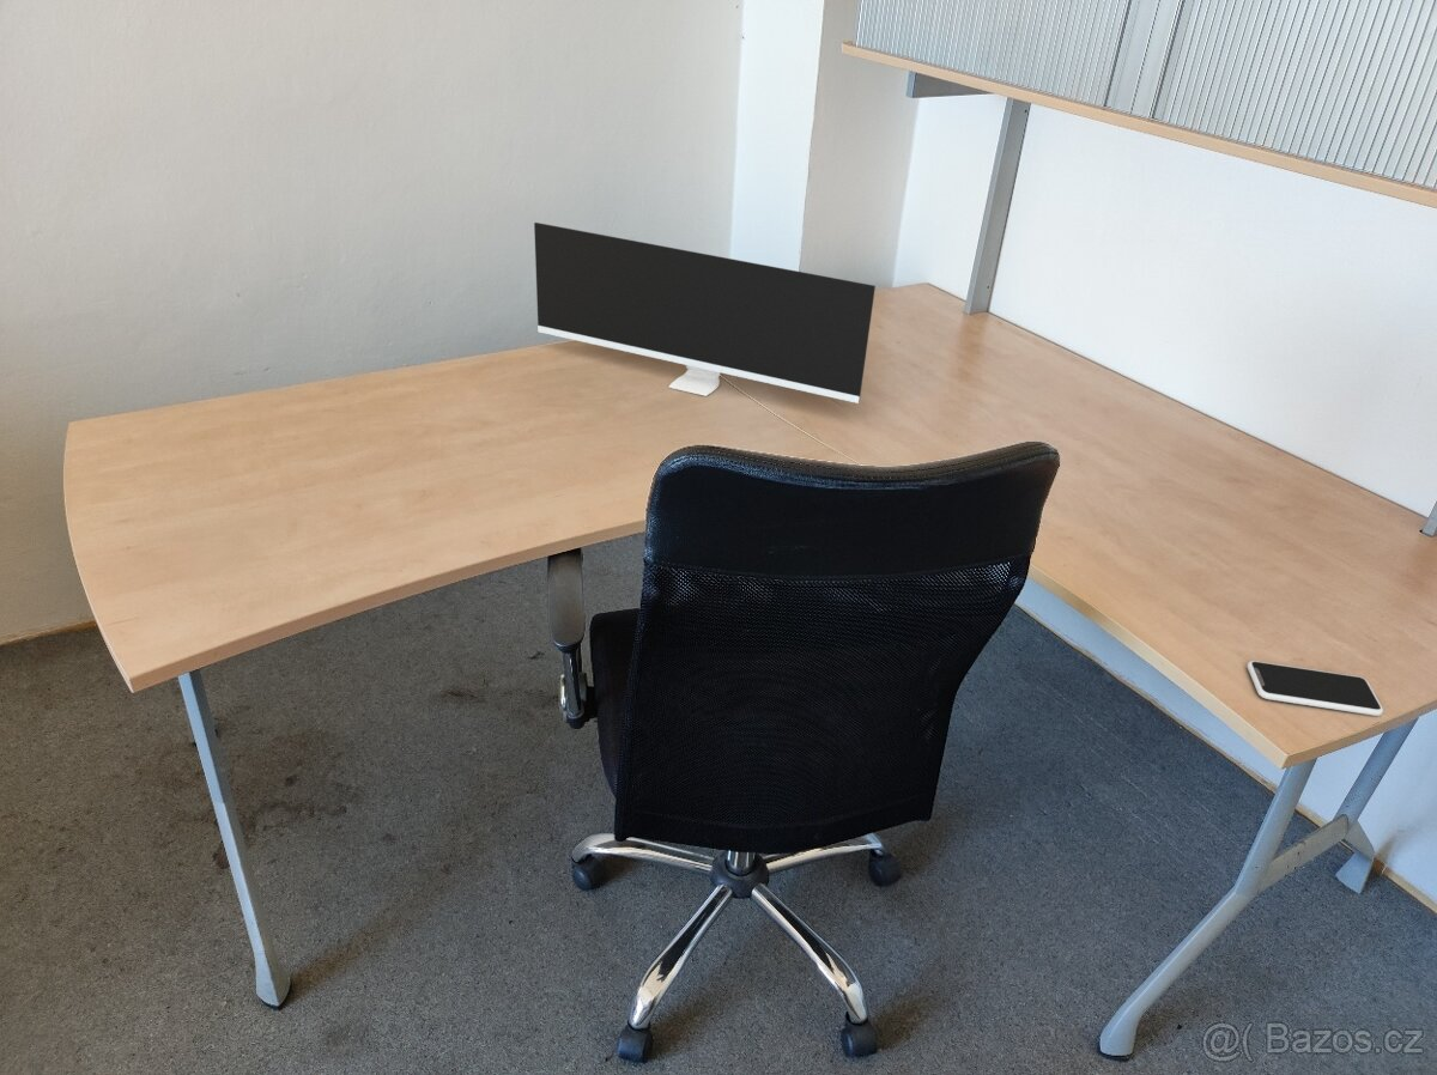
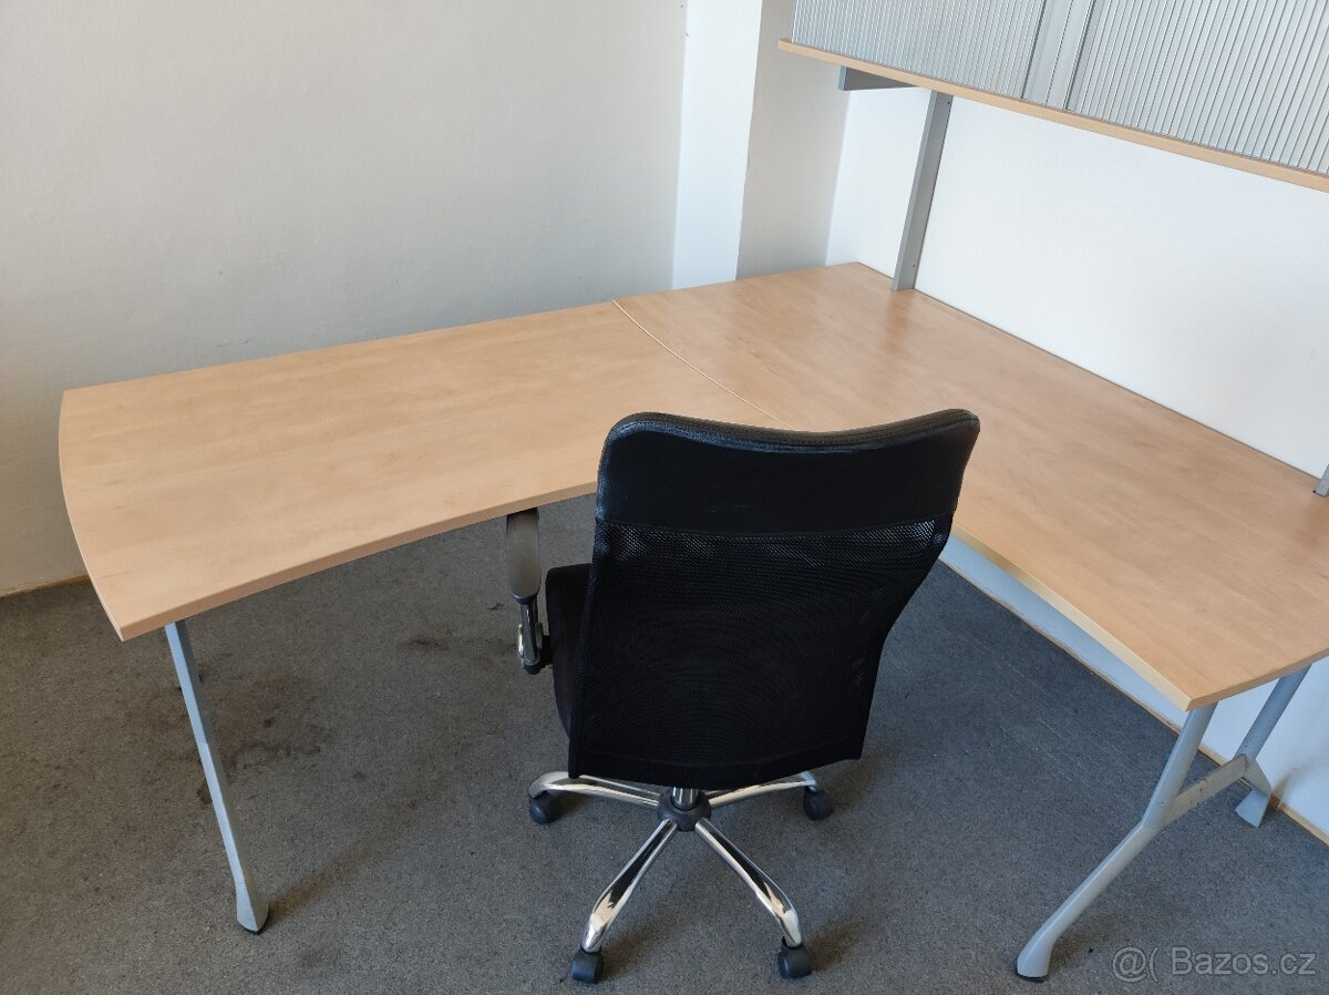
- monitor [533,221,877,405]
- smartphone [1247,660,1384,717]
